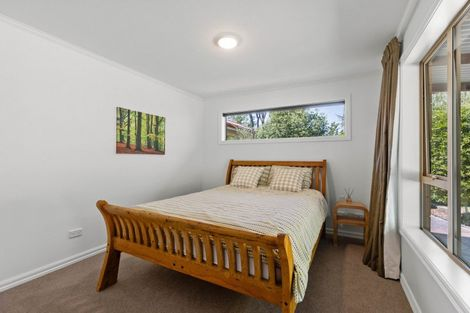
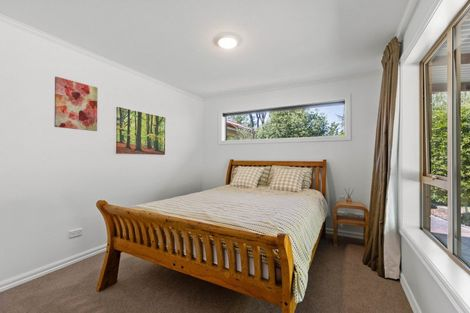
+ wall art [53,76,99,132]
